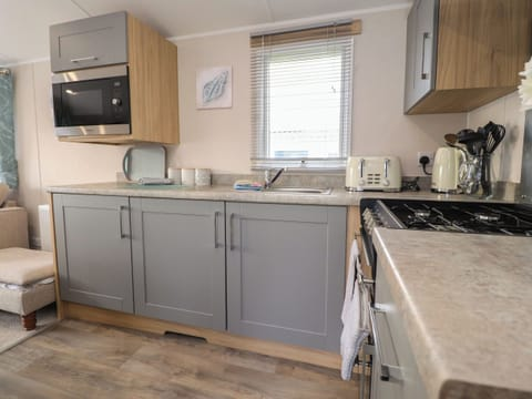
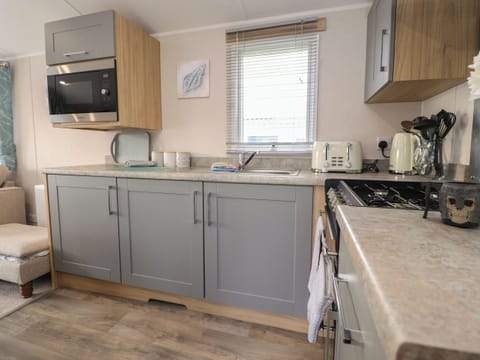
+ mug [420,180,480,228]
